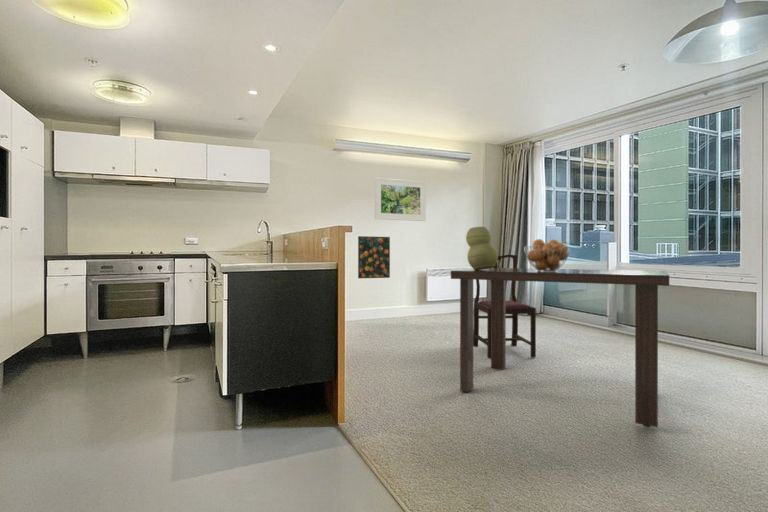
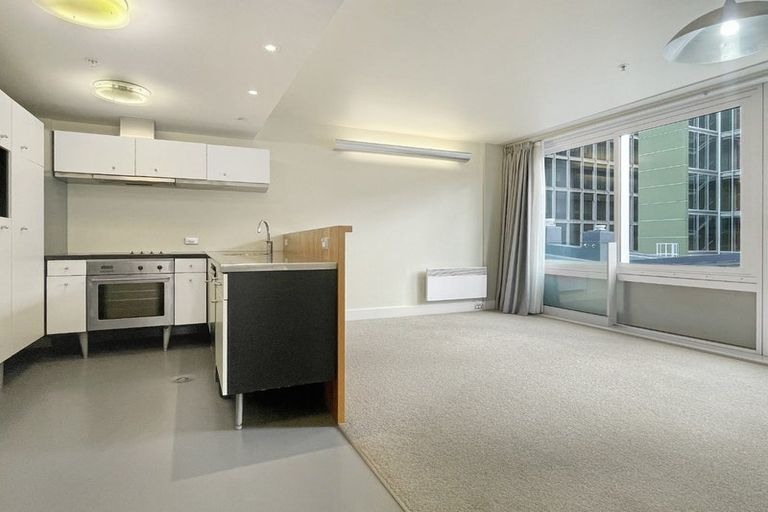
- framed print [357,235,391,279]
- dining chair [473,254,537,359]
- fruit basket [523,238,571,272]
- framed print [374,177,427,222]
- vase [465,226,499,270]
- dining table [450,267,670,428]
